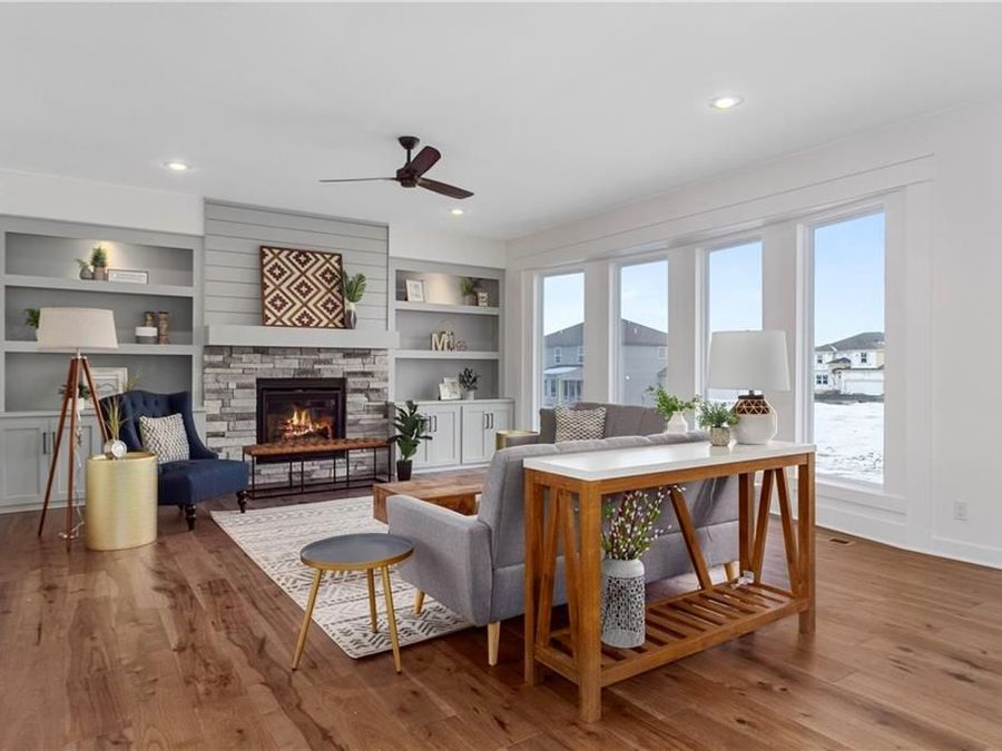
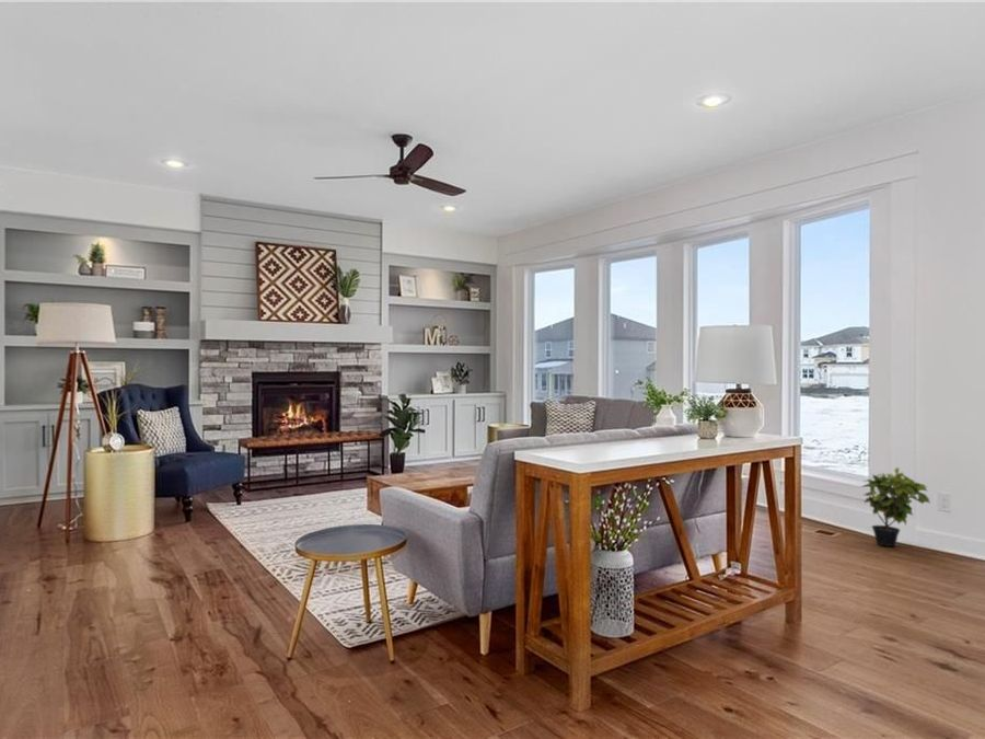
+ potted plant [860,466,931,547]
